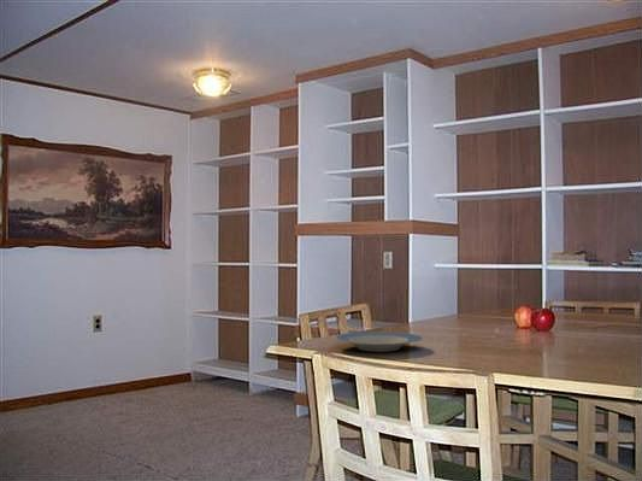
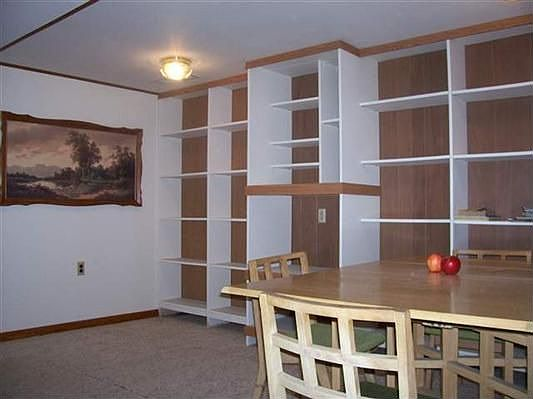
- plate [334,330,424,352]
